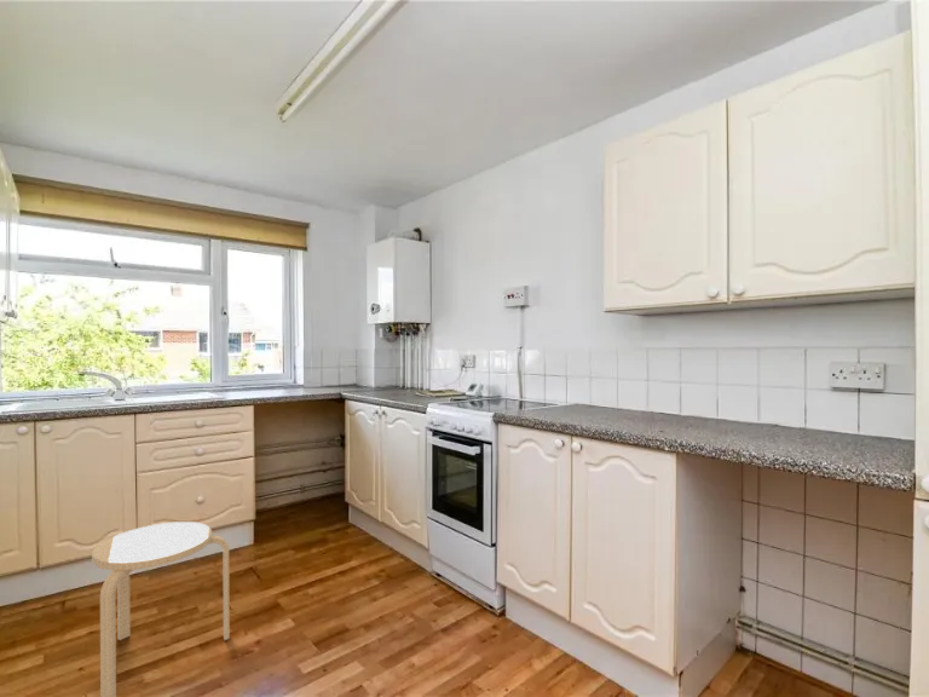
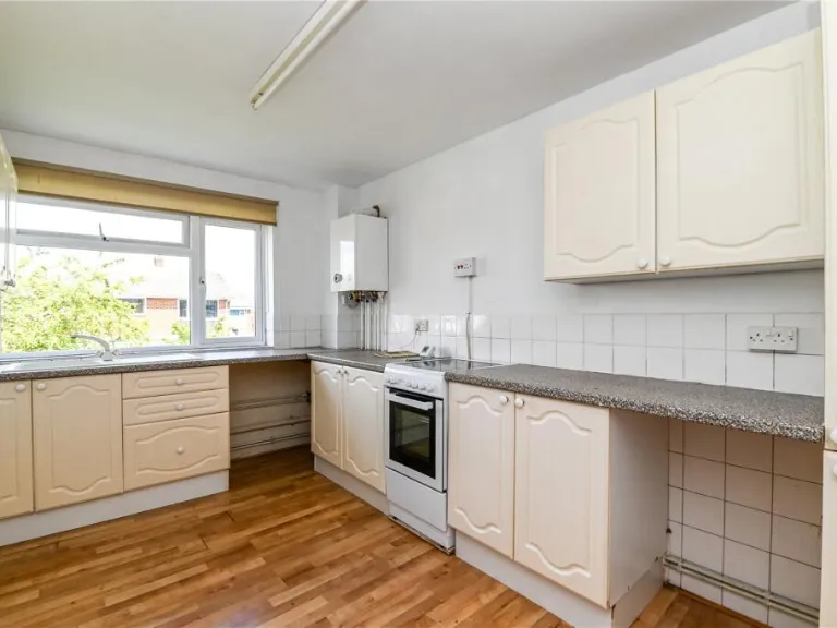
- stool [91,520,231,697]
